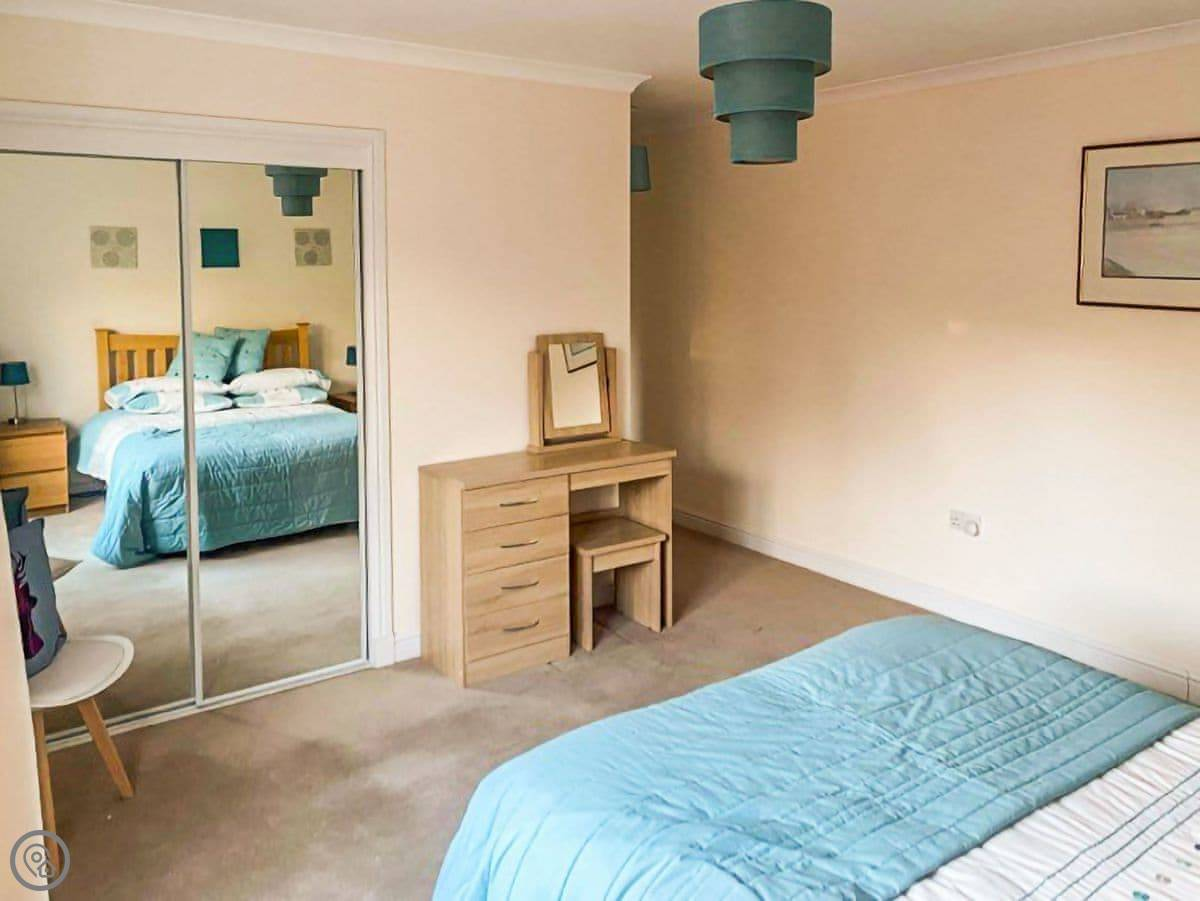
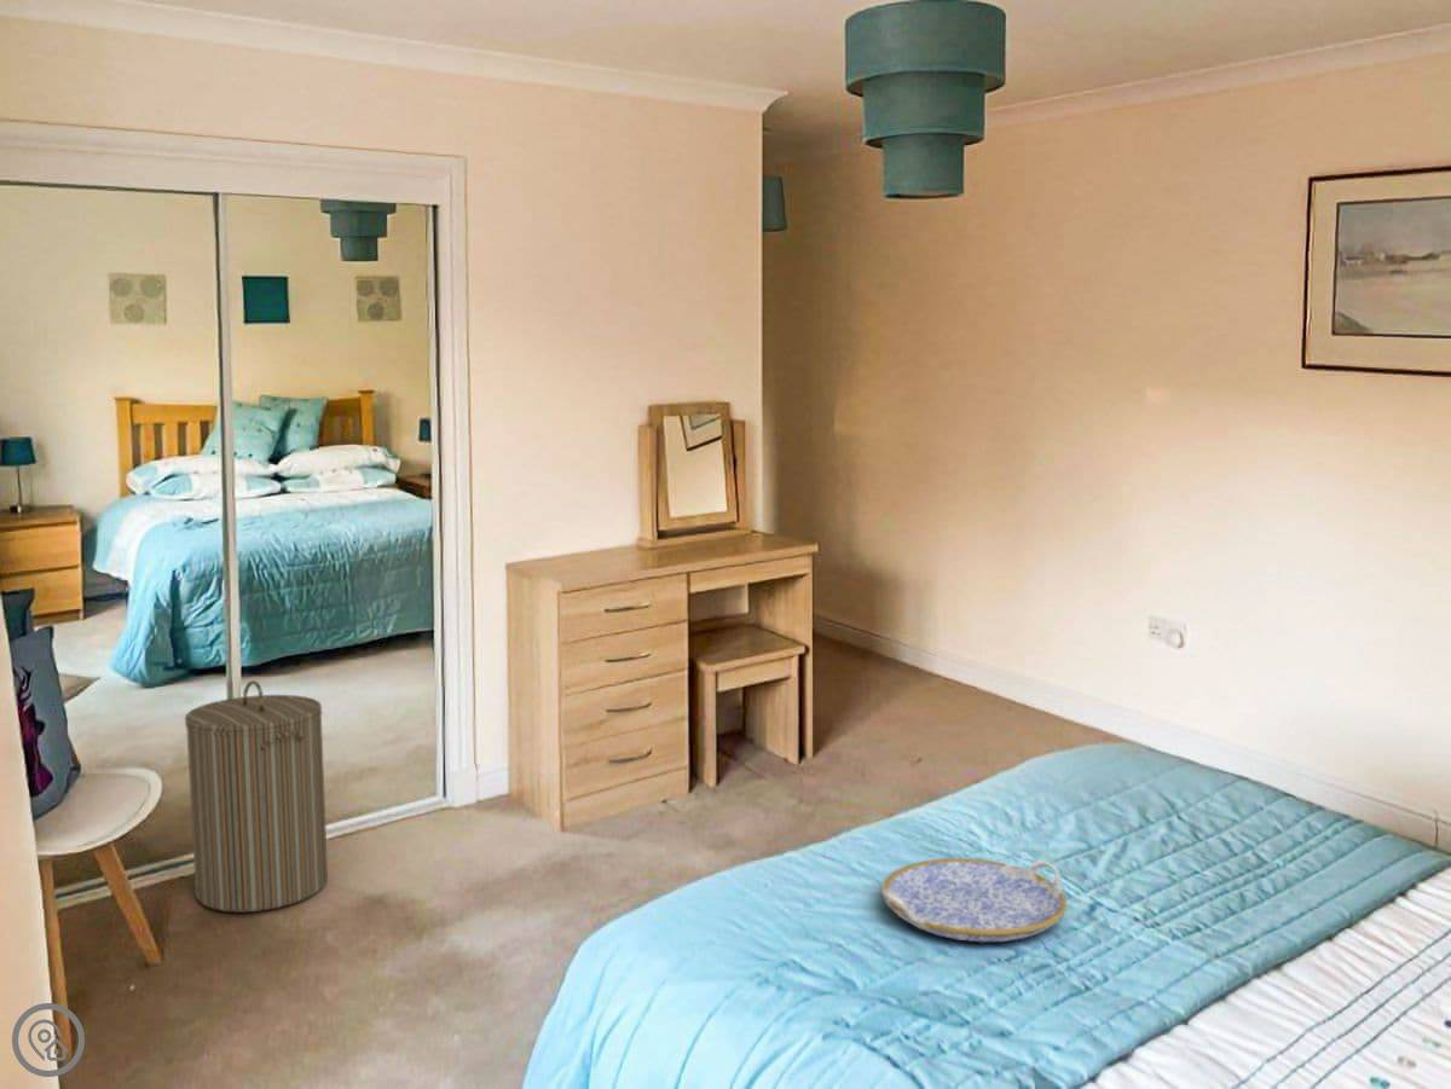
+ laundry hamper [184,679,329,914]
+ serving tray [880,857,1069,943]
